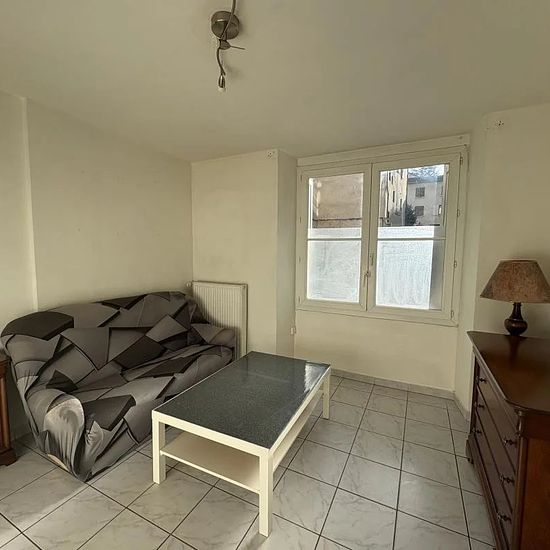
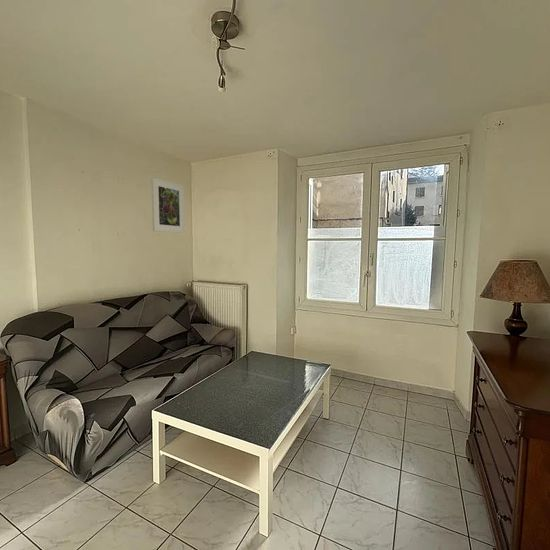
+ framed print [150,177,186,234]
